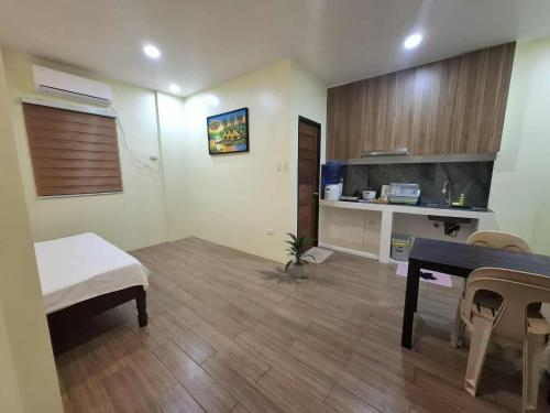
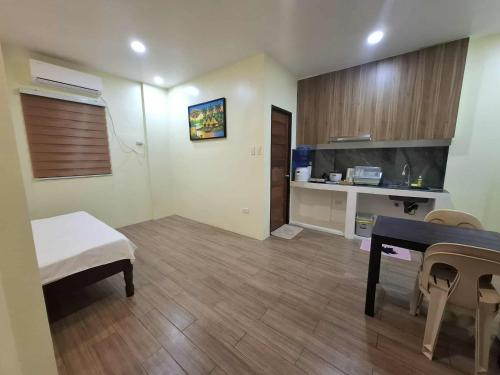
- indoor plant [283,231,318,279]
